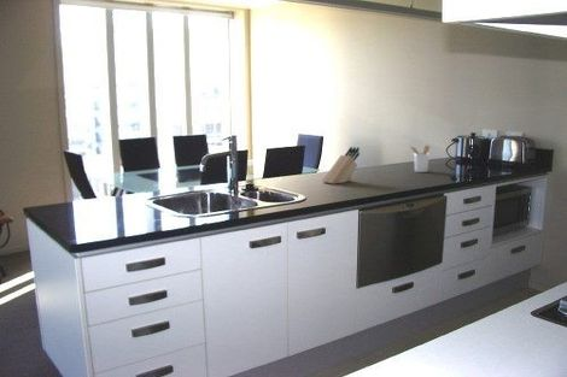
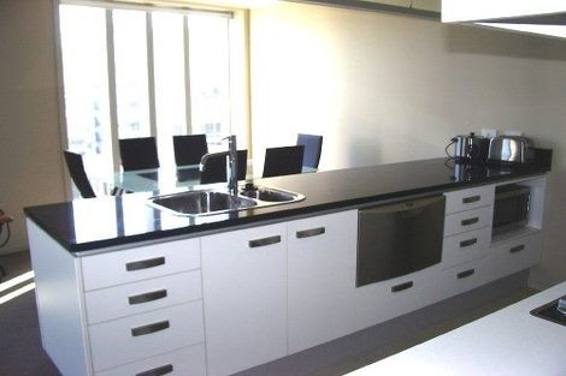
- knife block [321,146,361,185]
- utensil holder [408,145,431,173]
